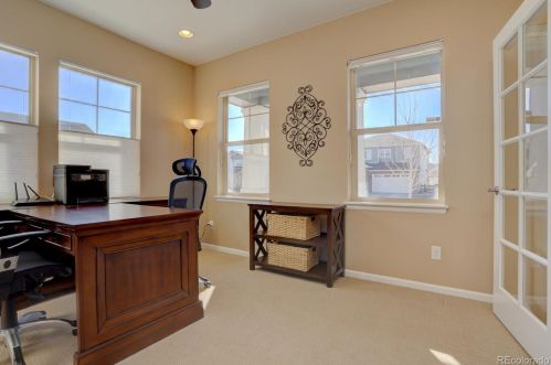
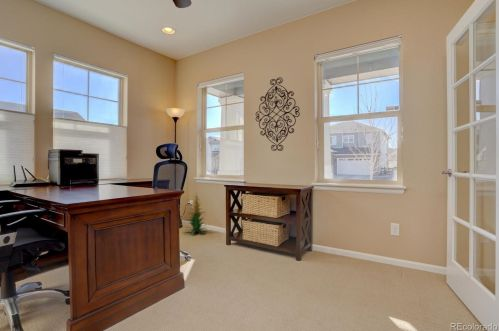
+ indoor plant [183,192,208,235]
